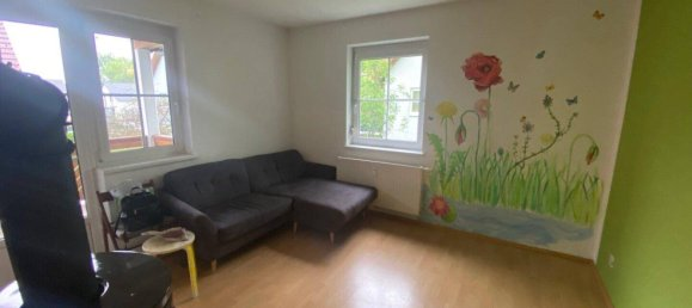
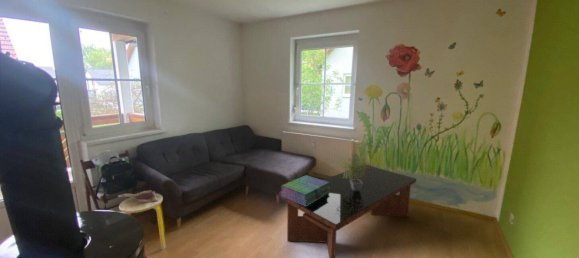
+ potted plant [337,150,370,191]
+ stack of books [279,174,330,206]
+ coffee table [280,164,417,258]
